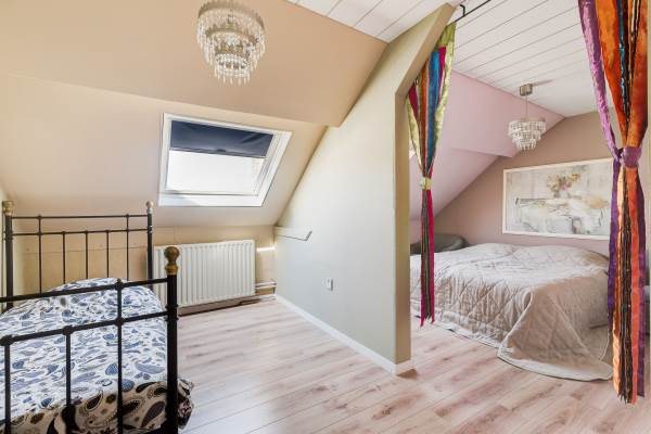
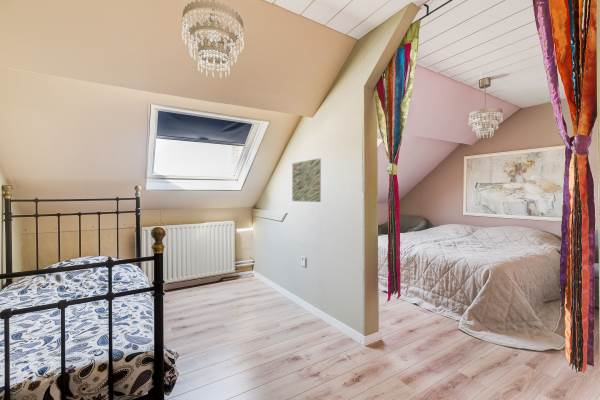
+ wall art [291,157,322,203]
